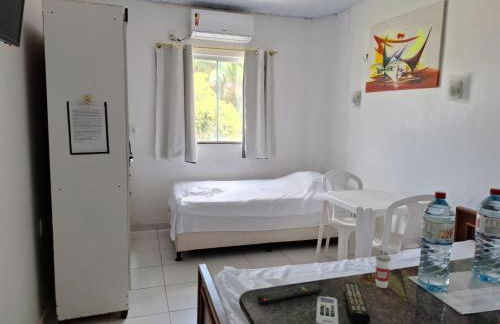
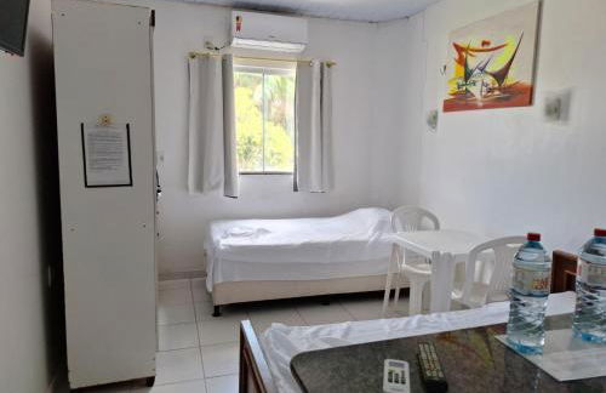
- remote control [256,282,323,305]
- cup [374,246,392,289]
